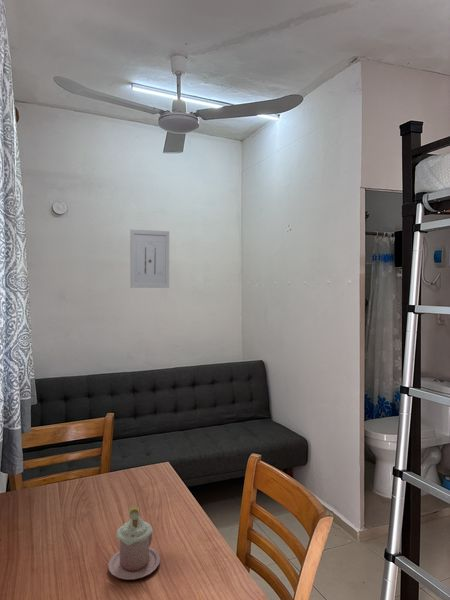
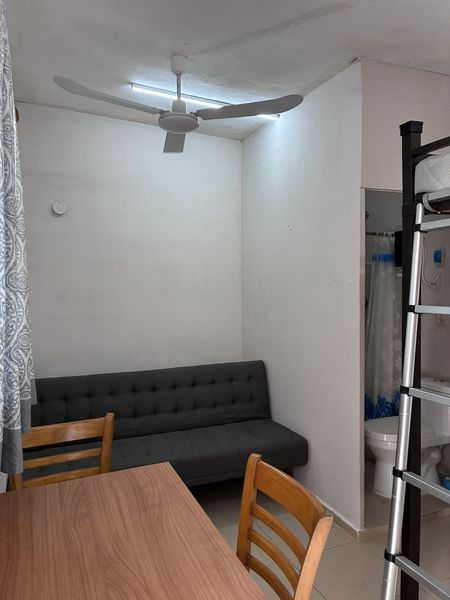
- mug [107,504,161,581]
- wall art [129,228,170,289]
